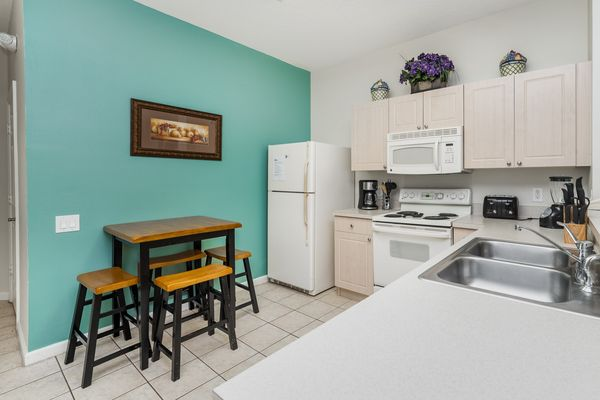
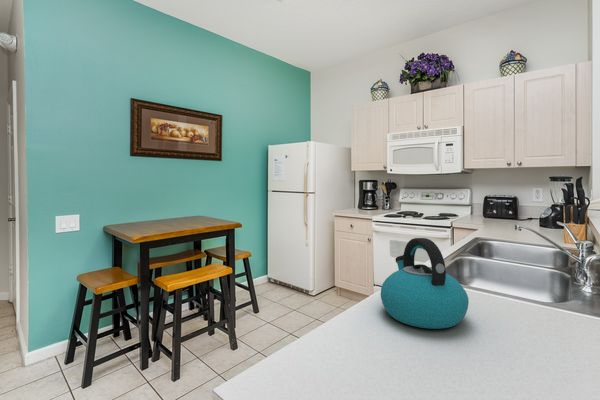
+ kettle [380,237,470,330]
